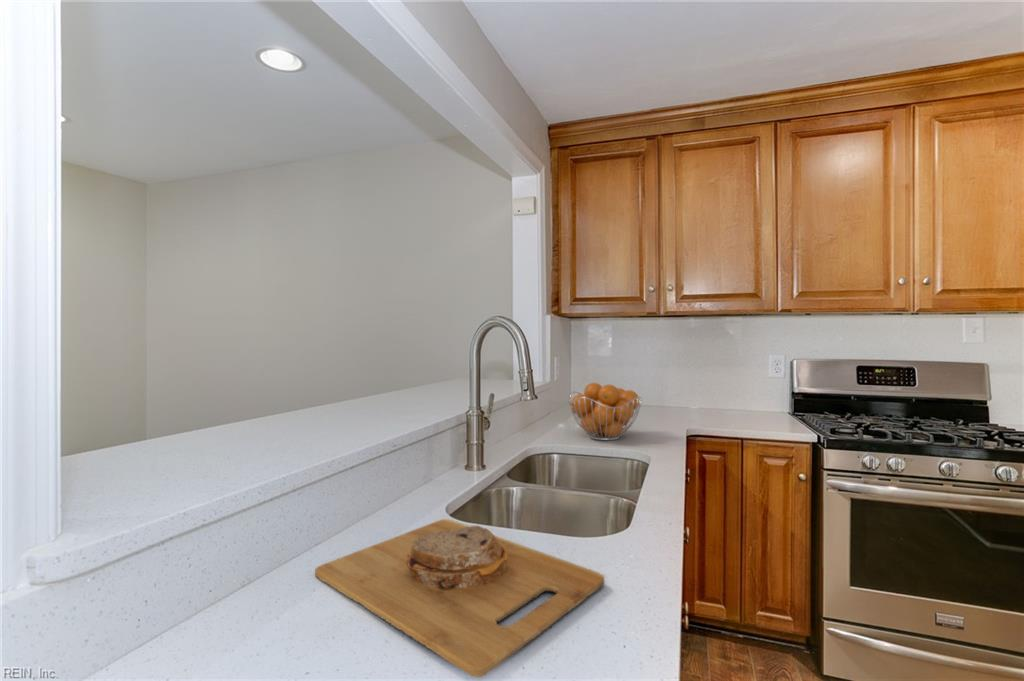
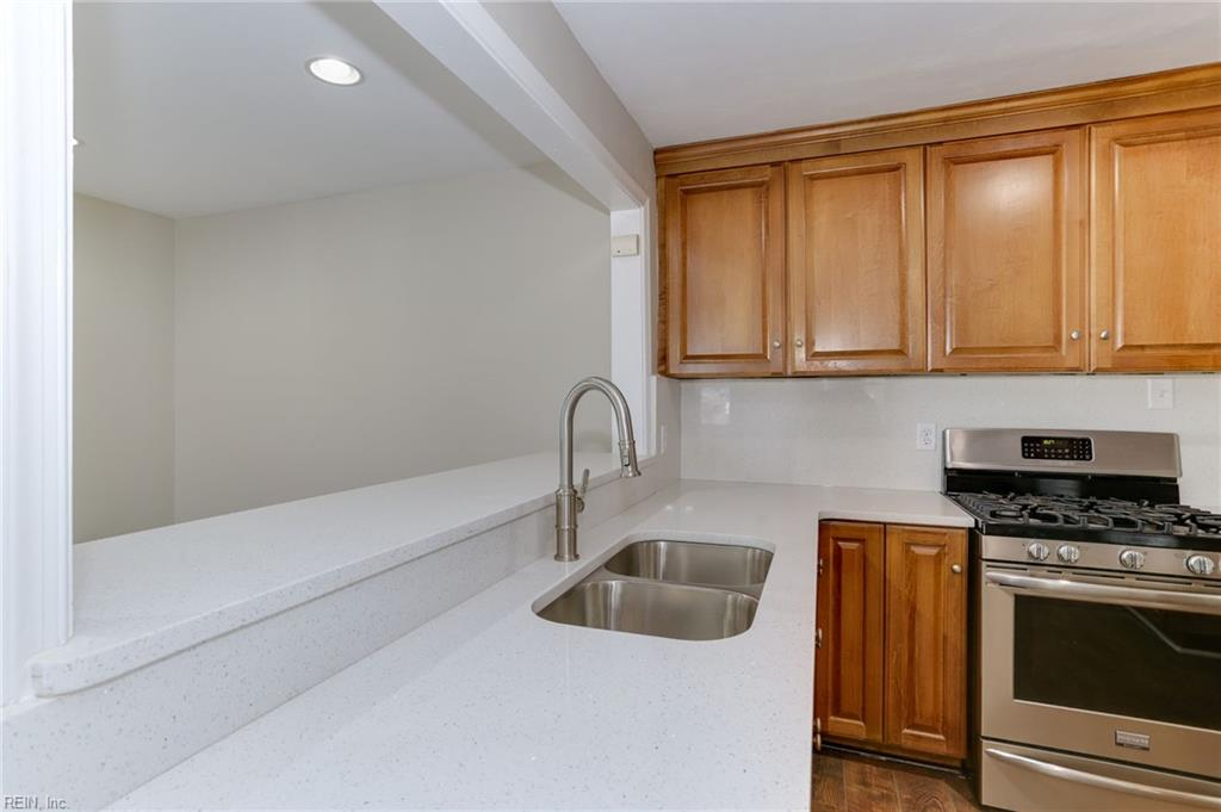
- cutting board [314,518,605,678]
- fruit basket [567,382,643,441]
